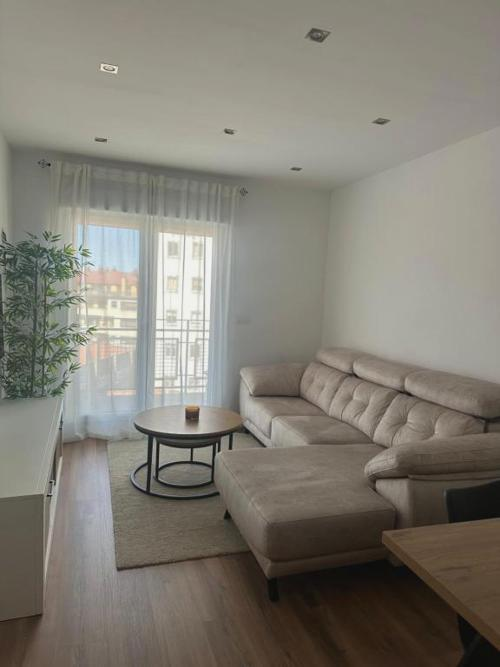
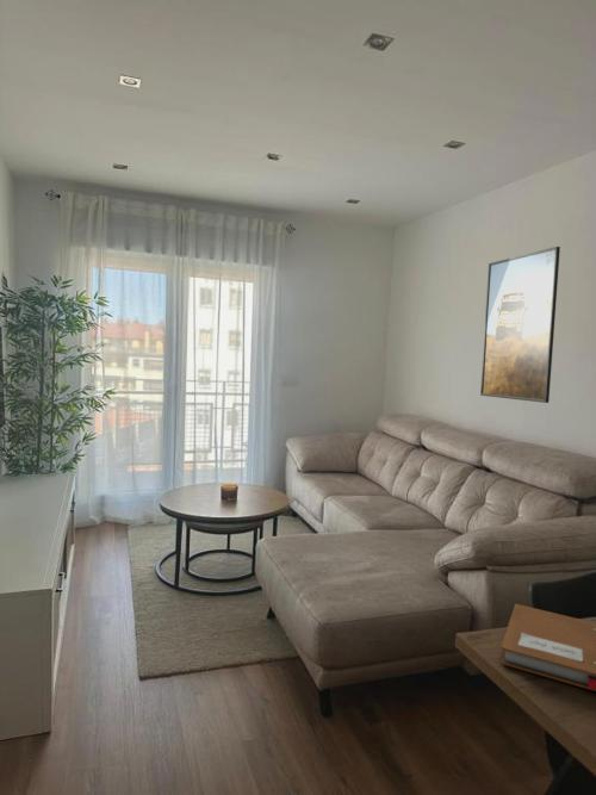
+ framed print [479,246,561,404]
+ notebook [498,603,596,692]
